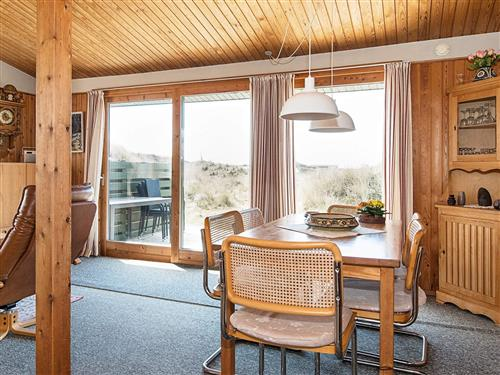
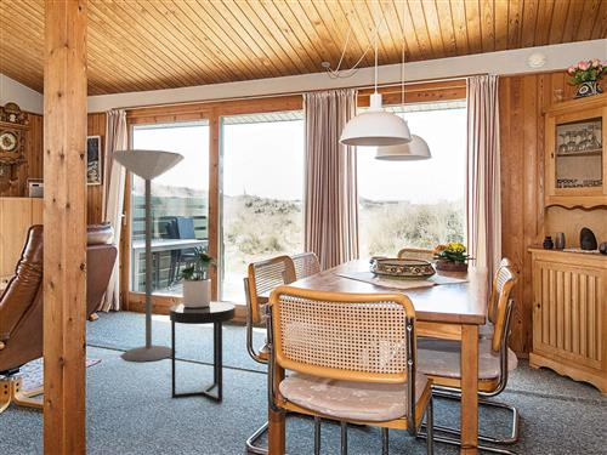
+ side table [169,301,237,404]
+ potted plant [172,250,226,308]
+ floor lamp [108,148,186,363]
